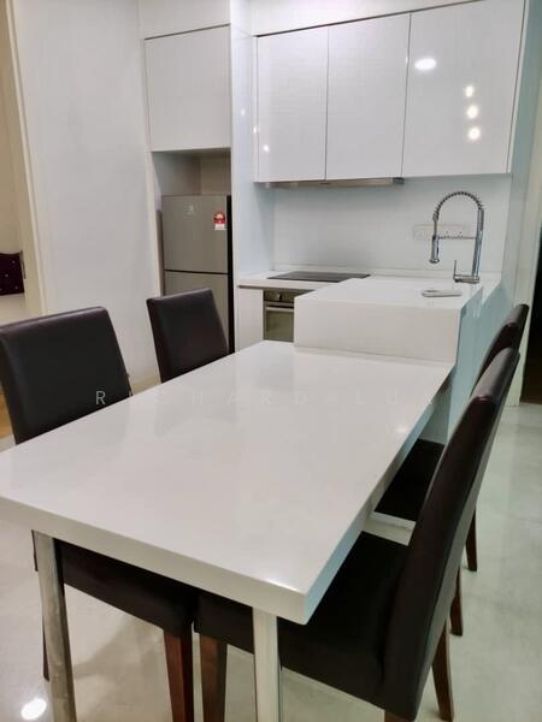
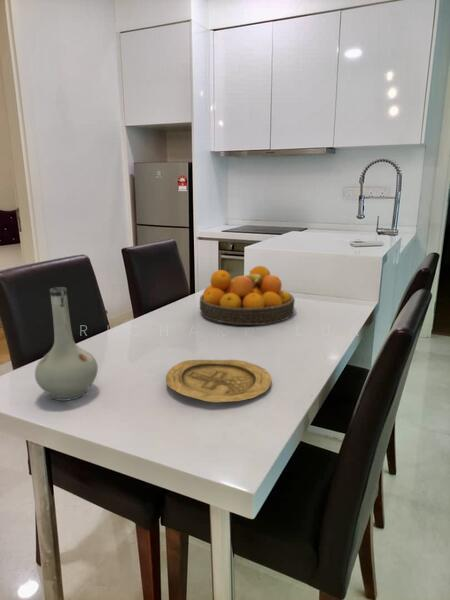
+ vase [34,286,99,402]
+ fruit bowl [199,265,296,326]
+ plate [165,359,272,403]
